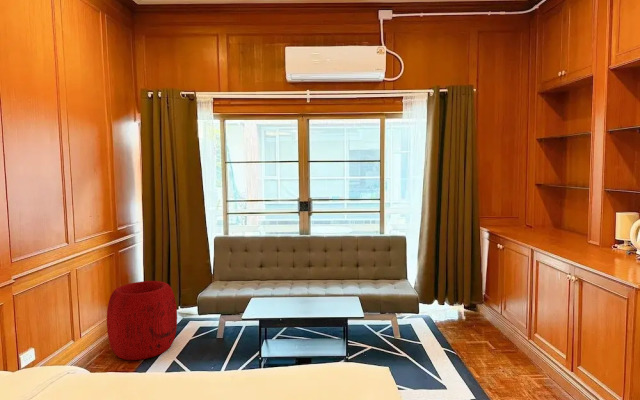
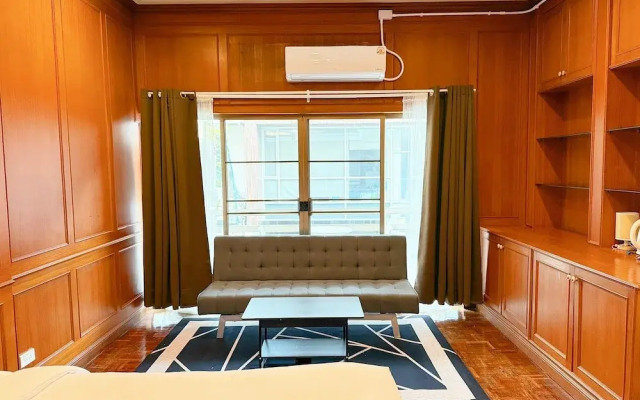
- pouf [106,280,178,361]
